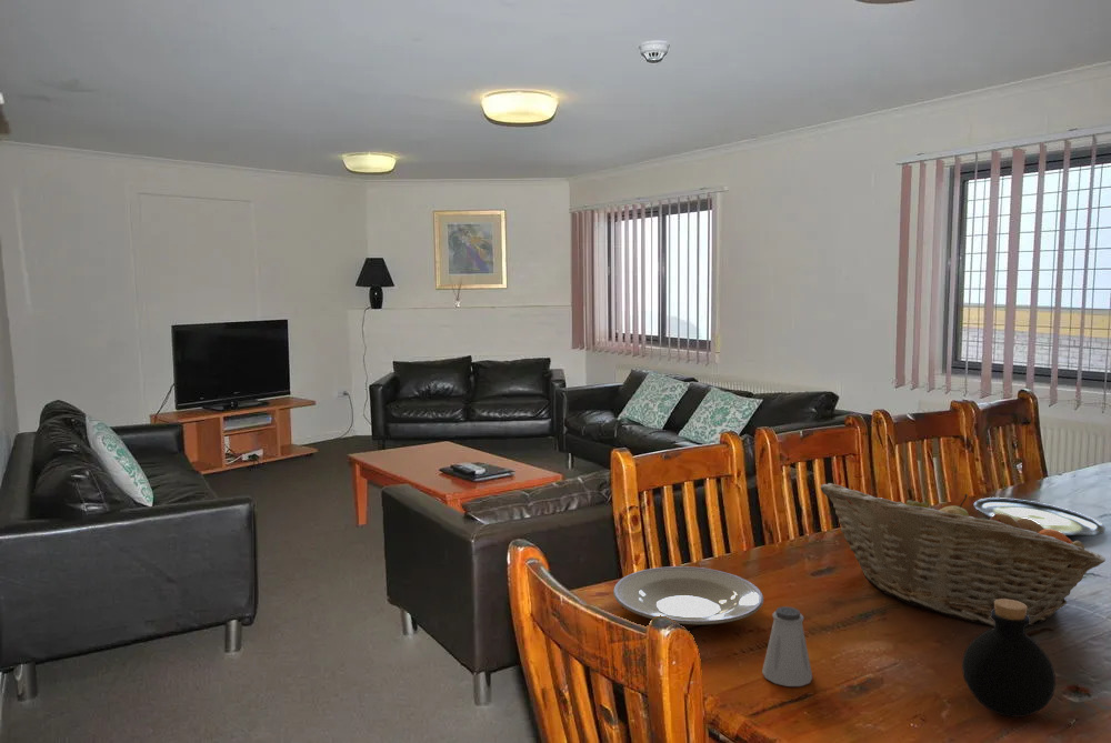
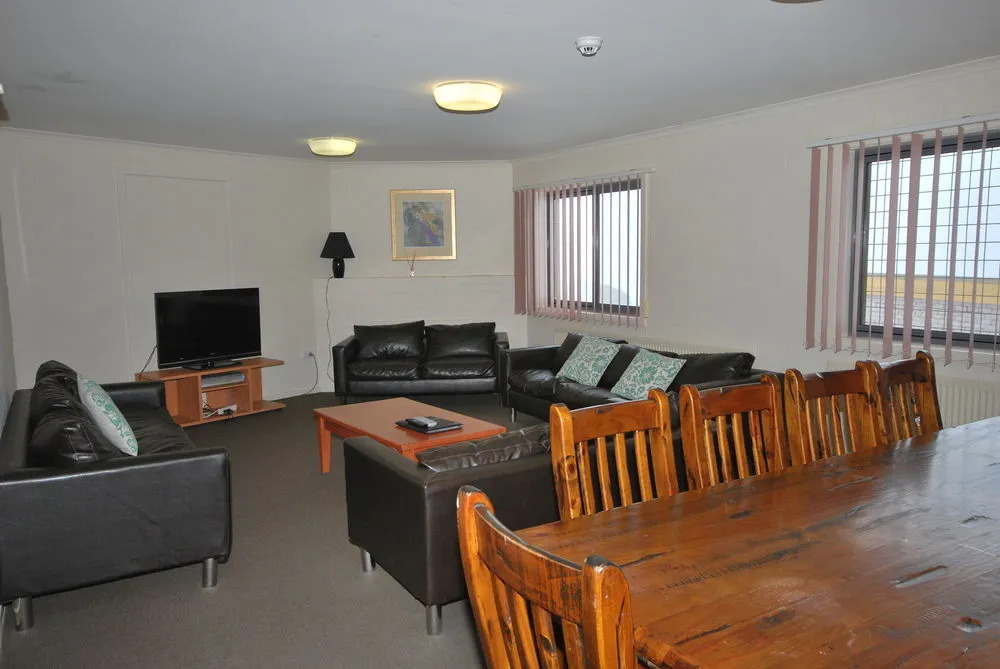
- plate [972,496,1107,538]
- bottle [961,599,1057,719]
- plate [612,565,764,625]
- saltshaker [761,605,813,687]
- fruit basket [820,482,1107,627]
